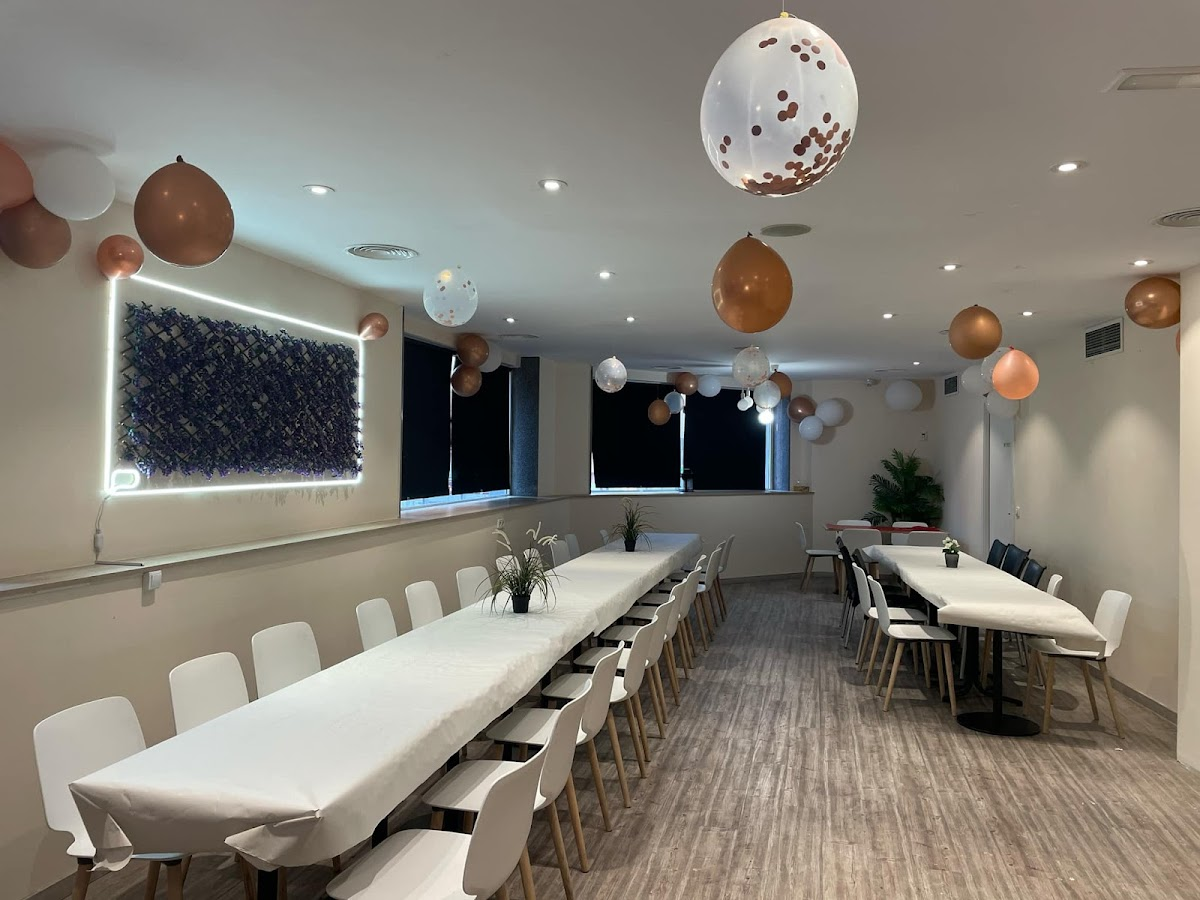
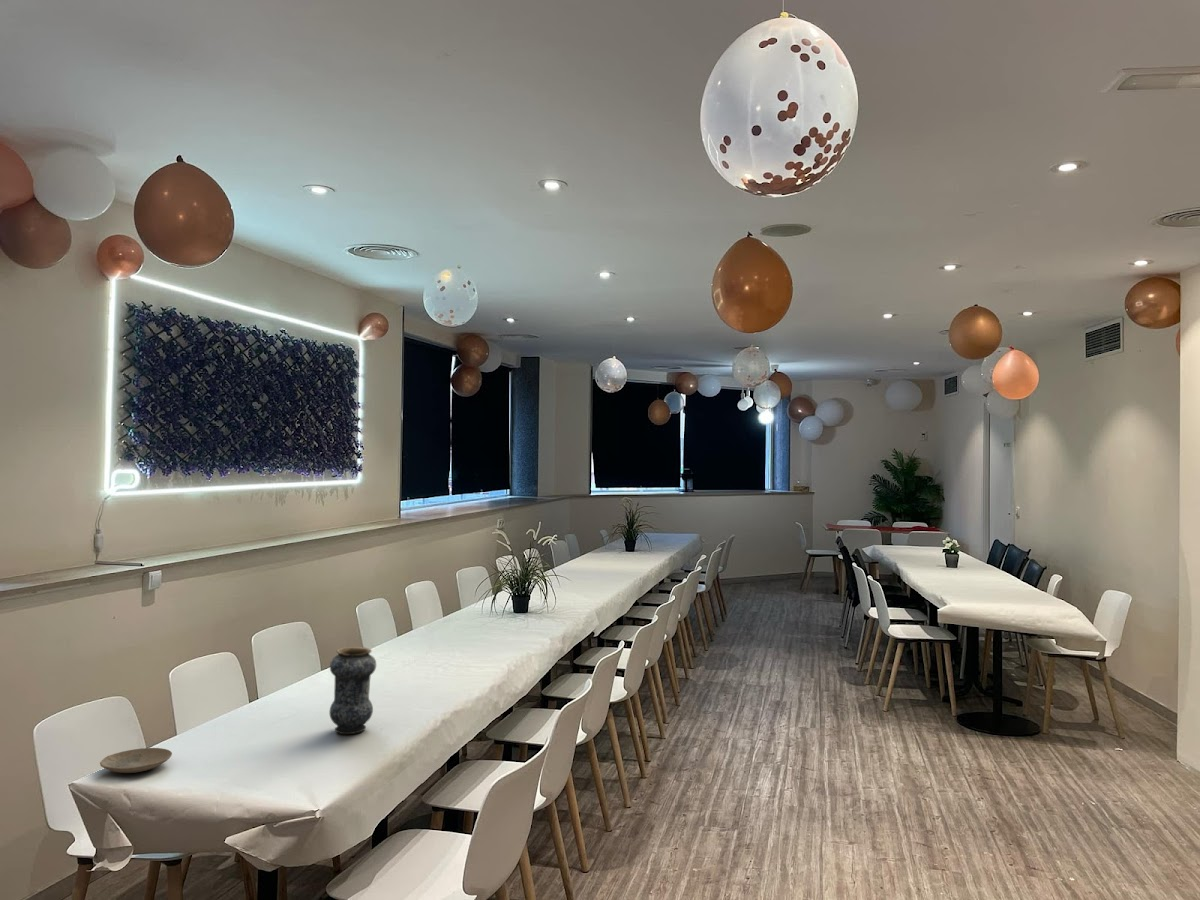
+ plate [99,747,173,774]
+ vase [328,646,377,735]
